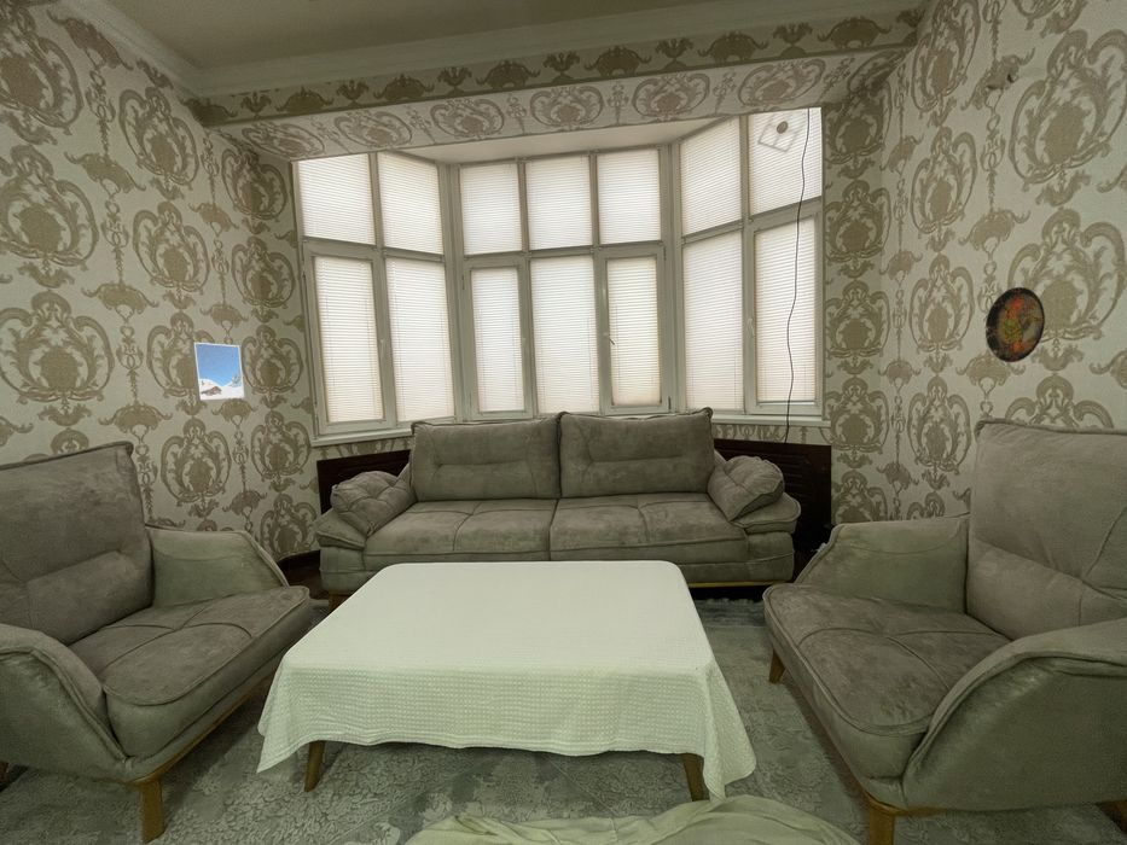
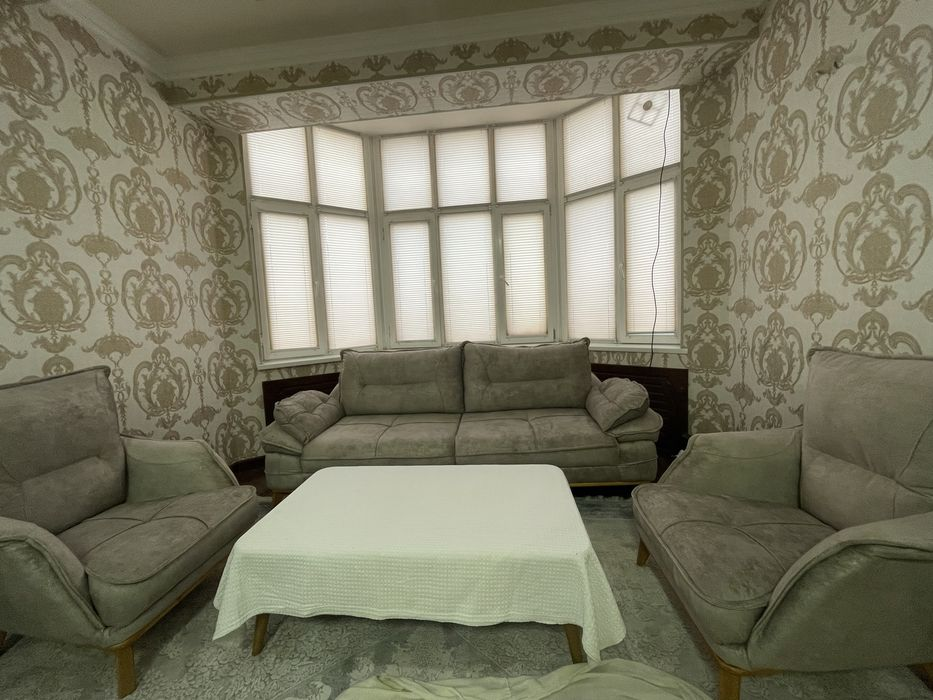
- decorative plate [984,286,1046,363]
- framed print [188,342,245,401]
